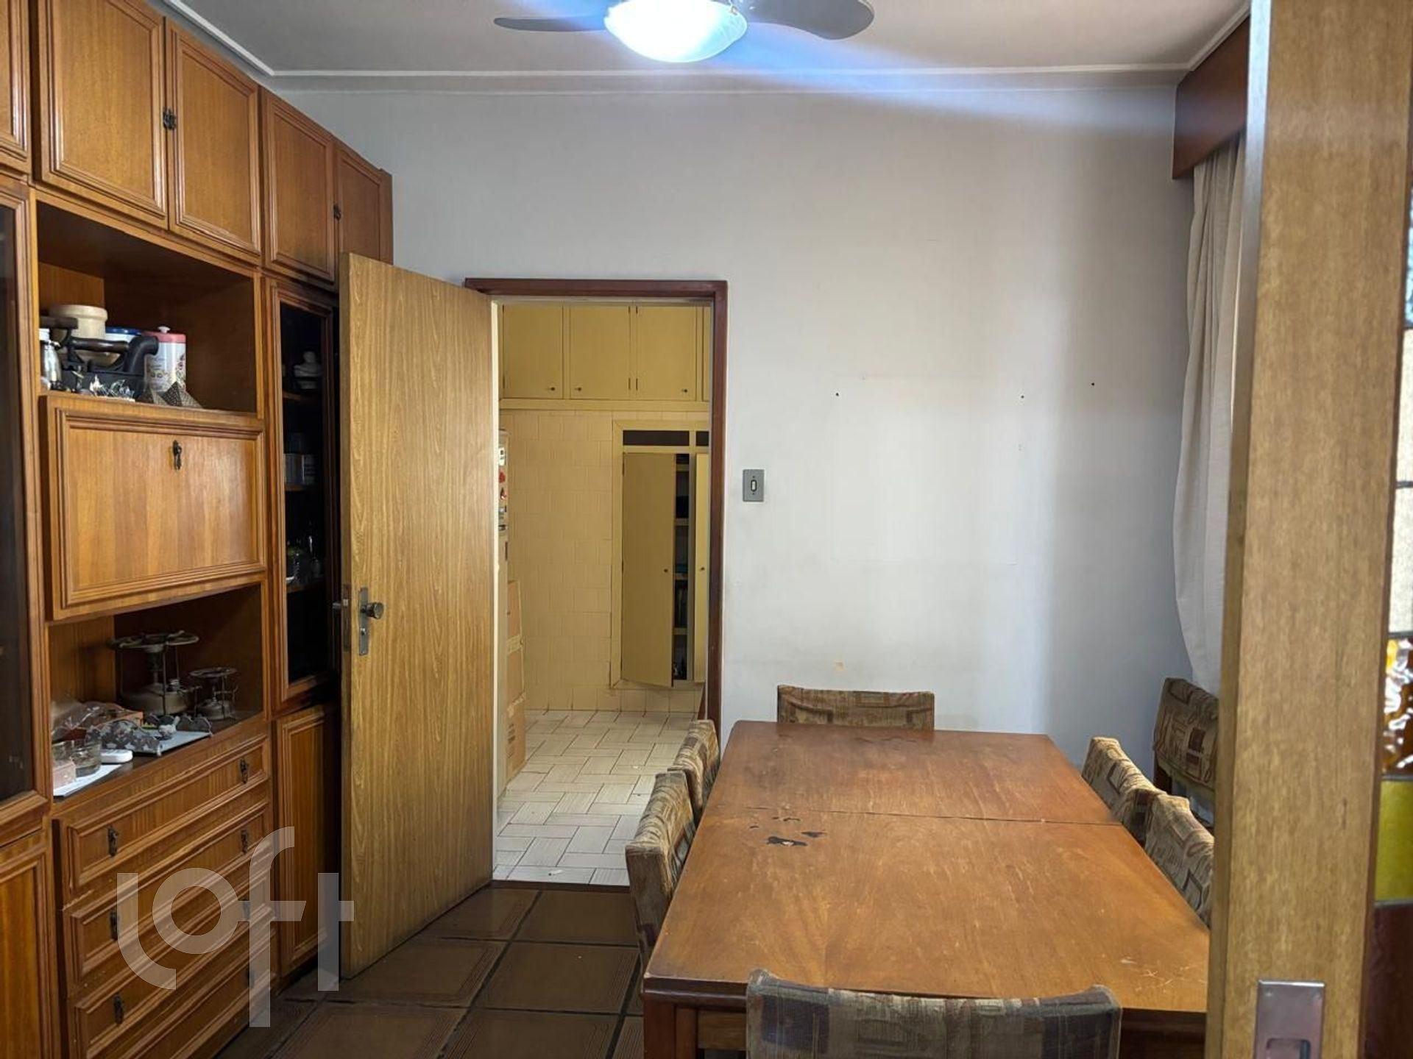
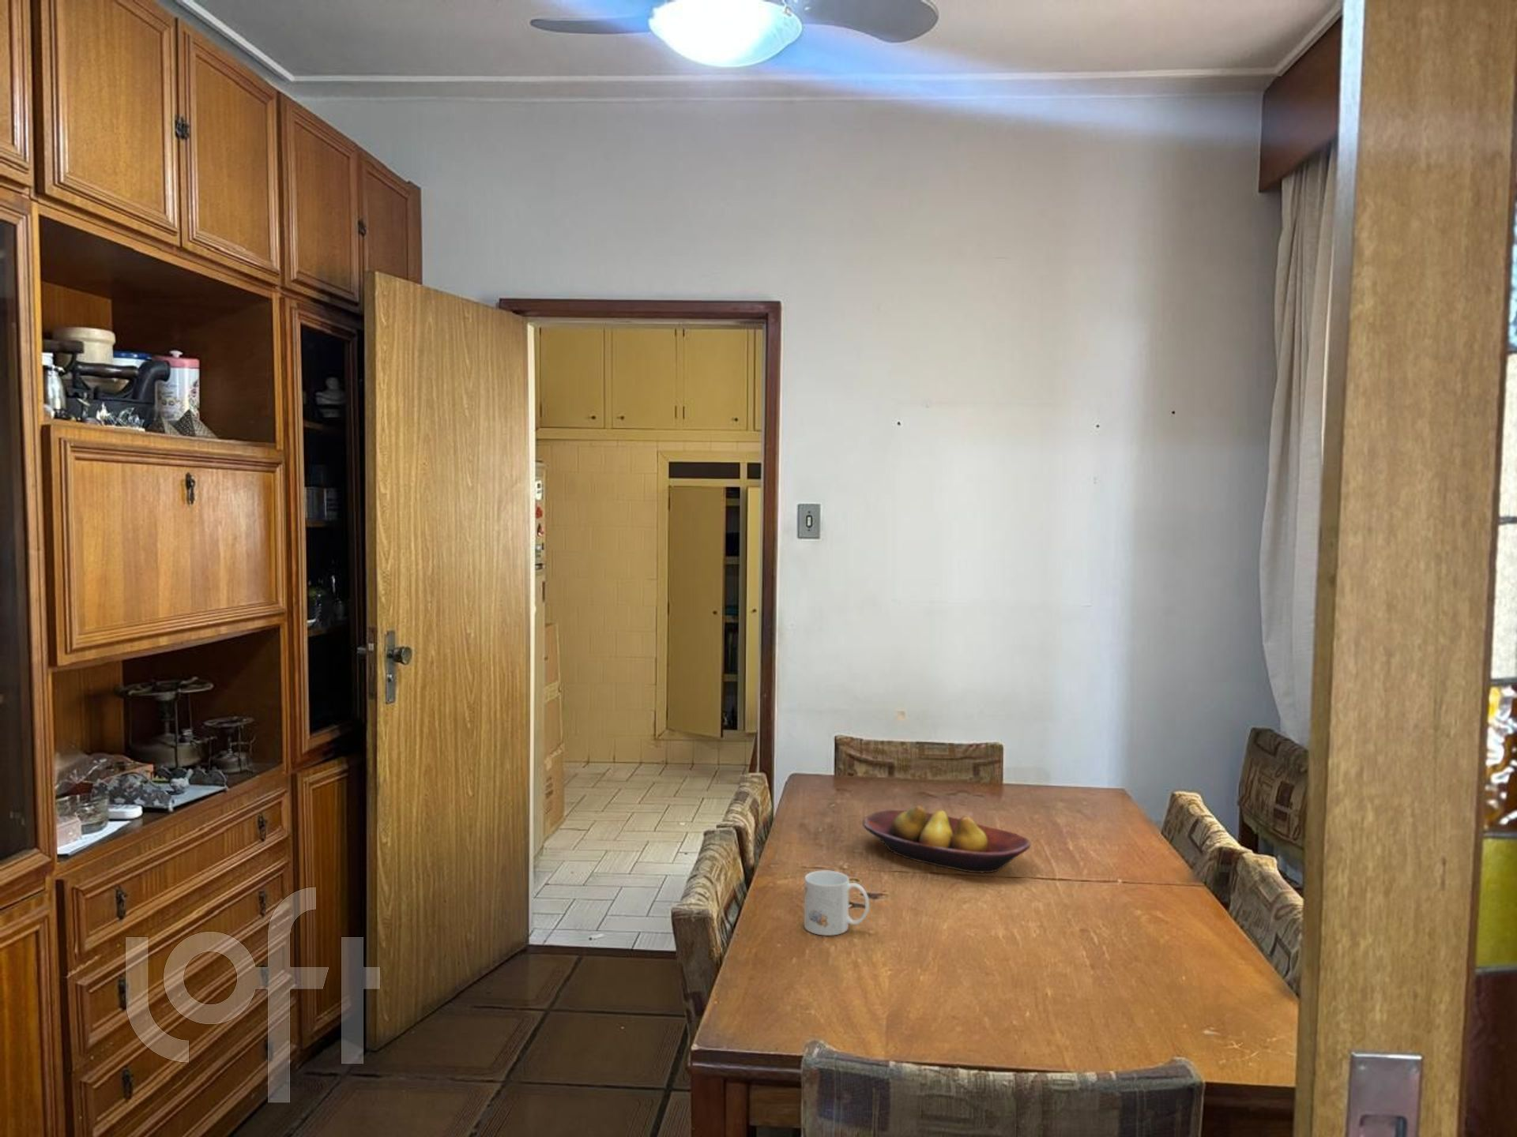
+ mug [804,869,870,936]
+ fruit bowl [862,805,1031,873]
